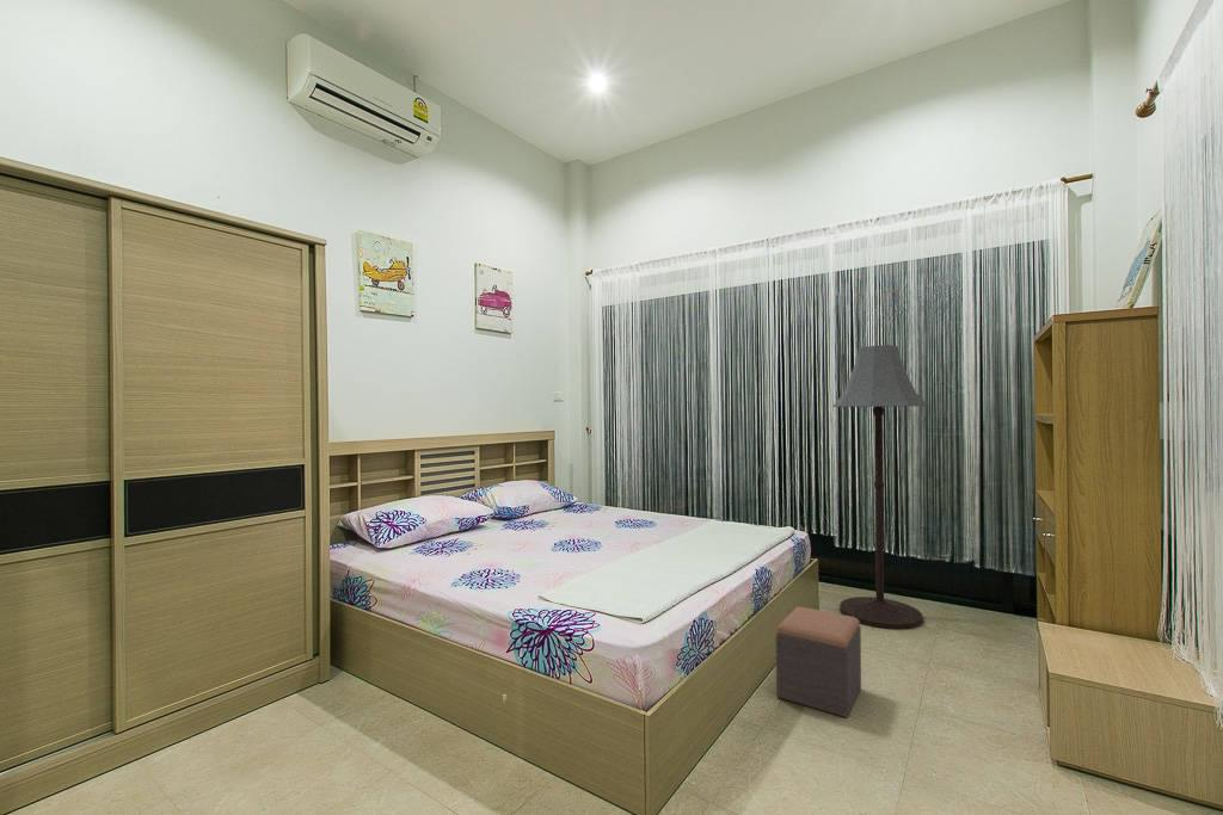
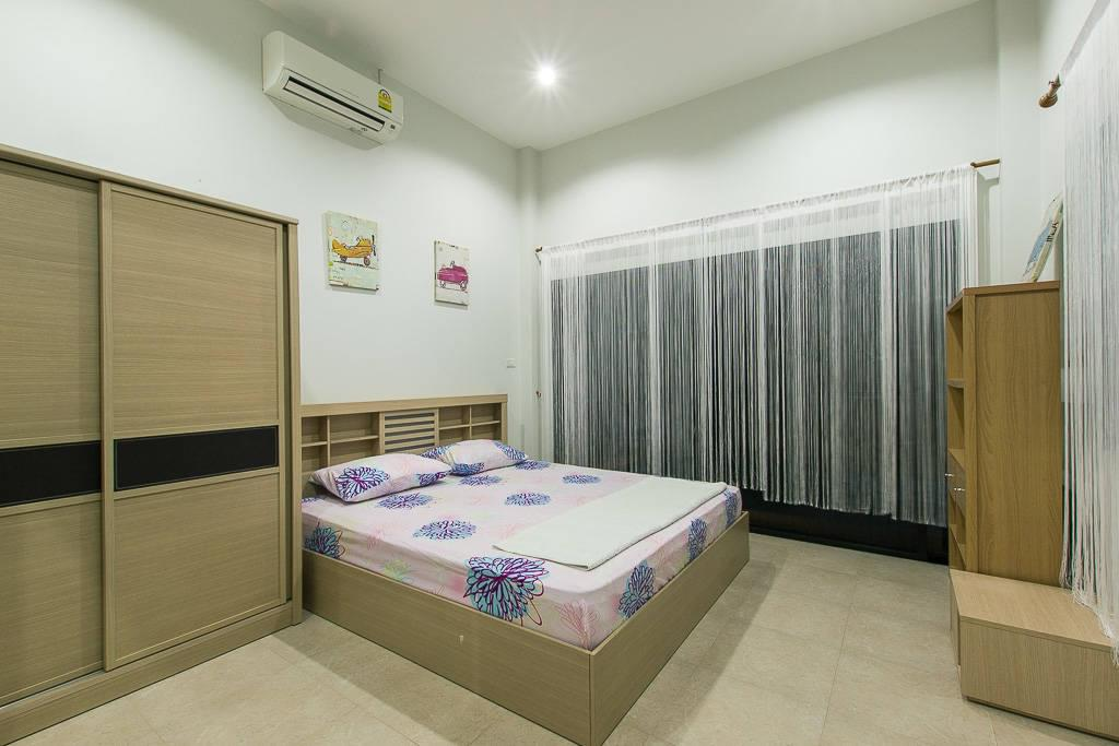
- floor lamp [831,344,929,631]
- footstool [775,605,862,718]
